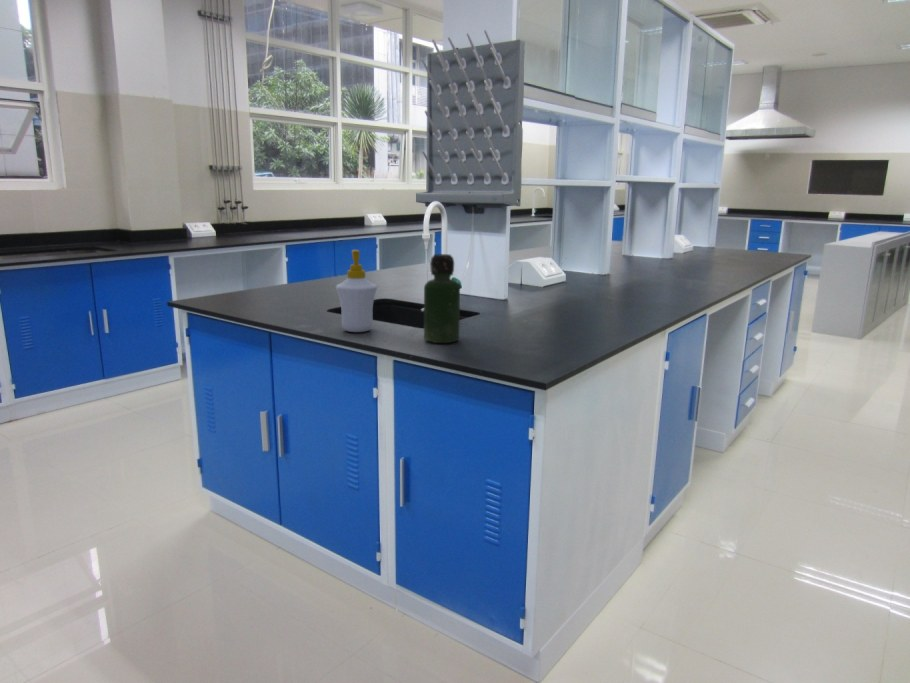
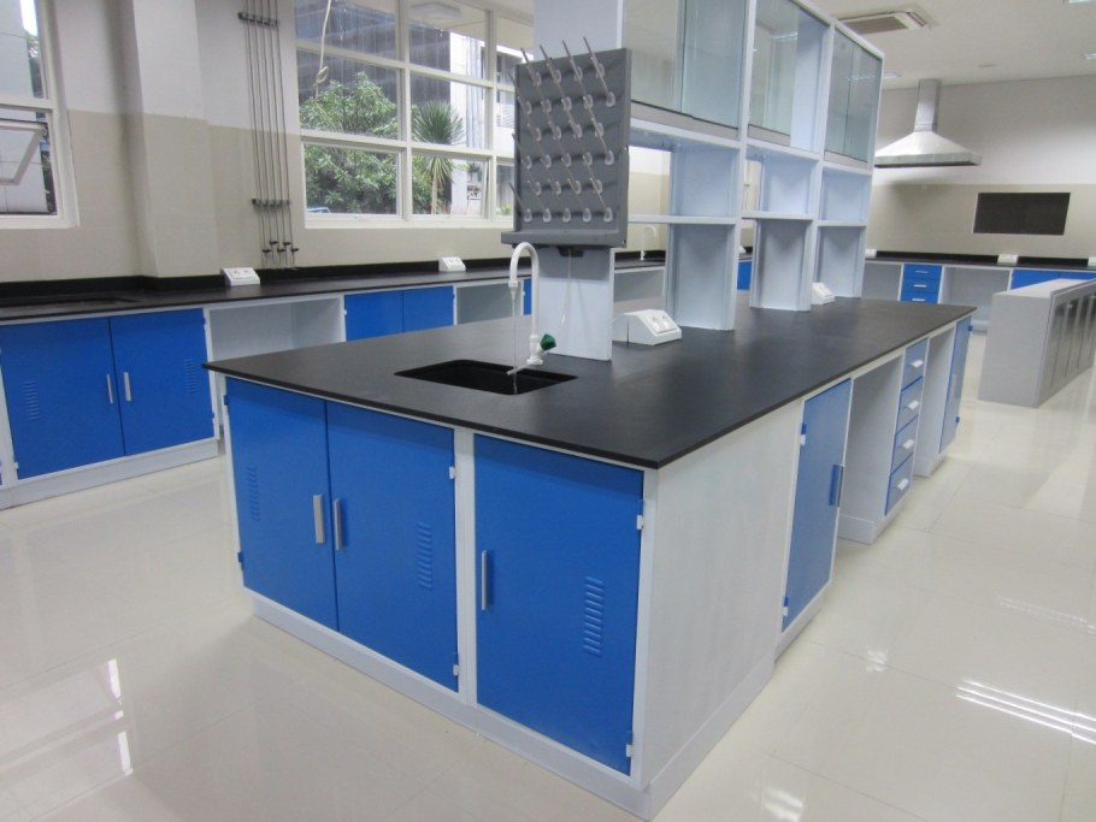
- bottle [423,253,461,344]
- soap bottle [335,249,378,333]
